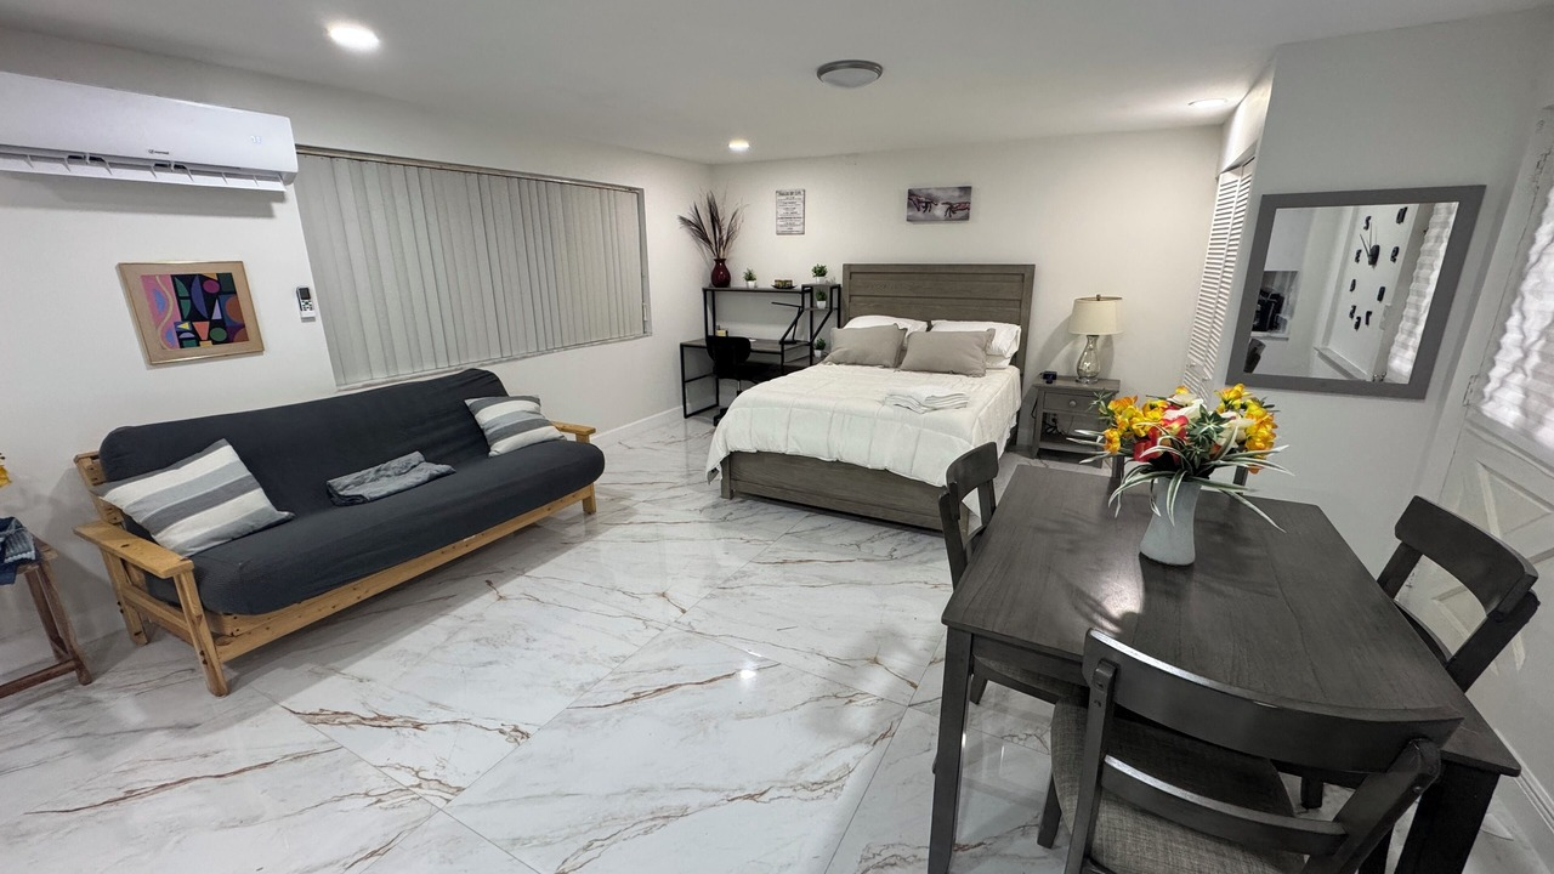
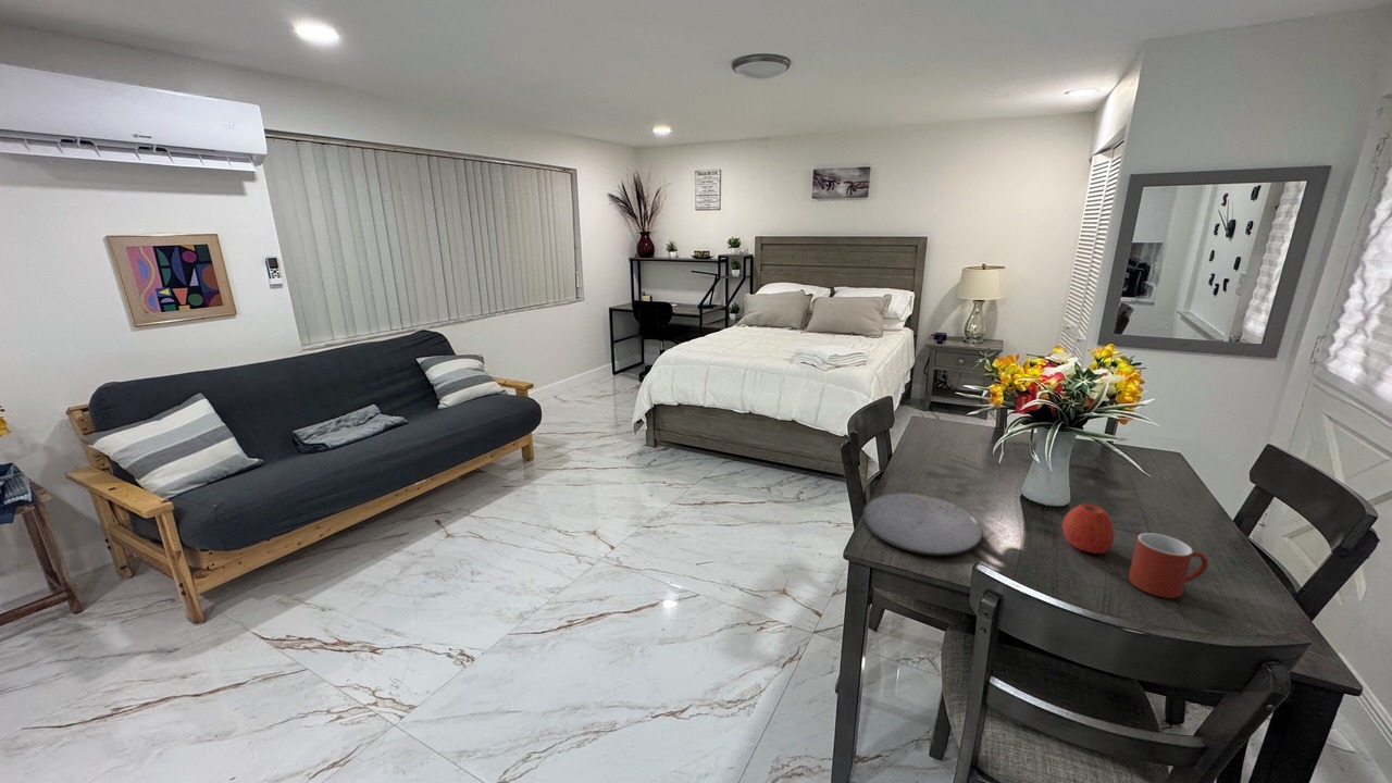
+ plate [861,492,983,557]
+ mug [1128,532,1209,599]
+ apple [1061,502,1116,555]
